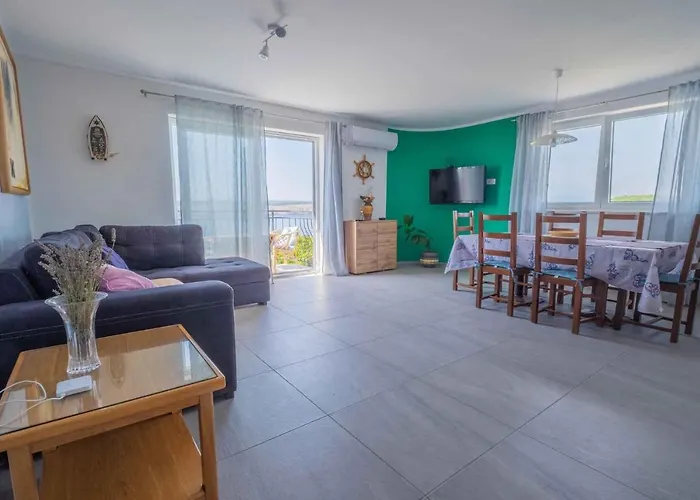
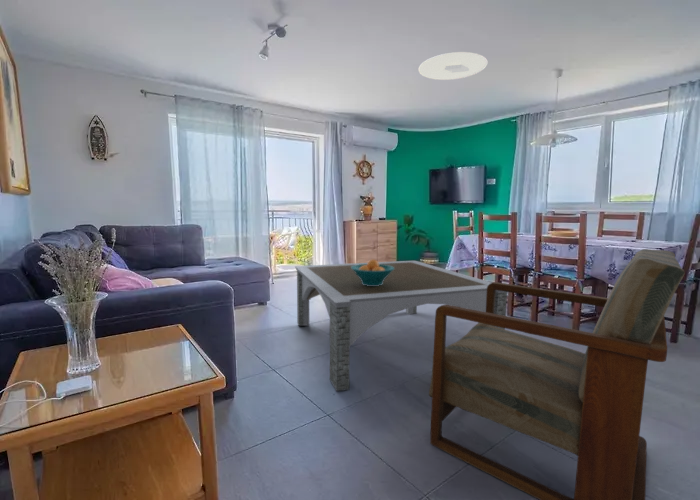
+ armchair [428,248,686,500]
+ coffee table [294,260,508,393]
+ fruit bowl [351,258,394,286]
+ ceiling light [418,51,489,81]
